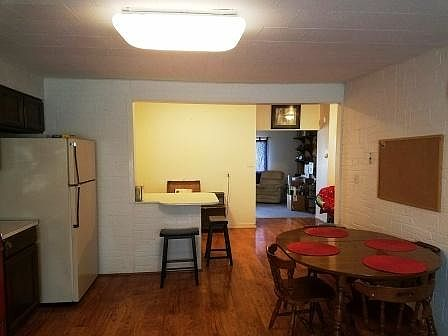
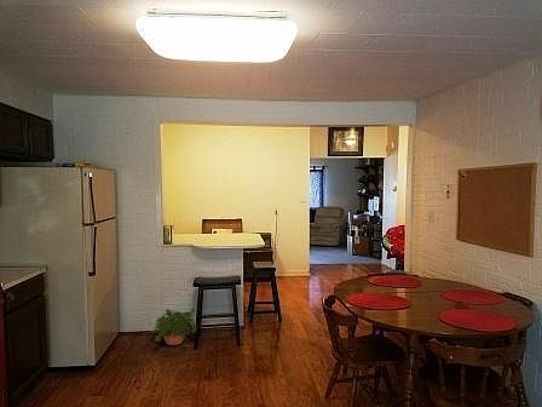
+ potted plant [152,308,197,349]
